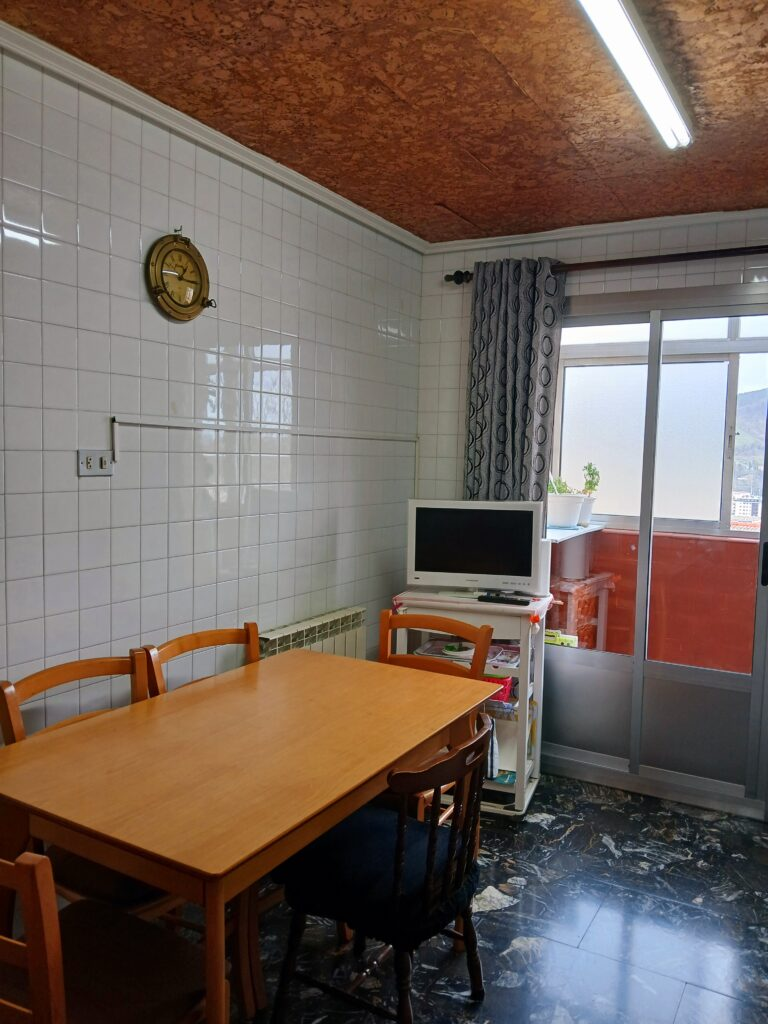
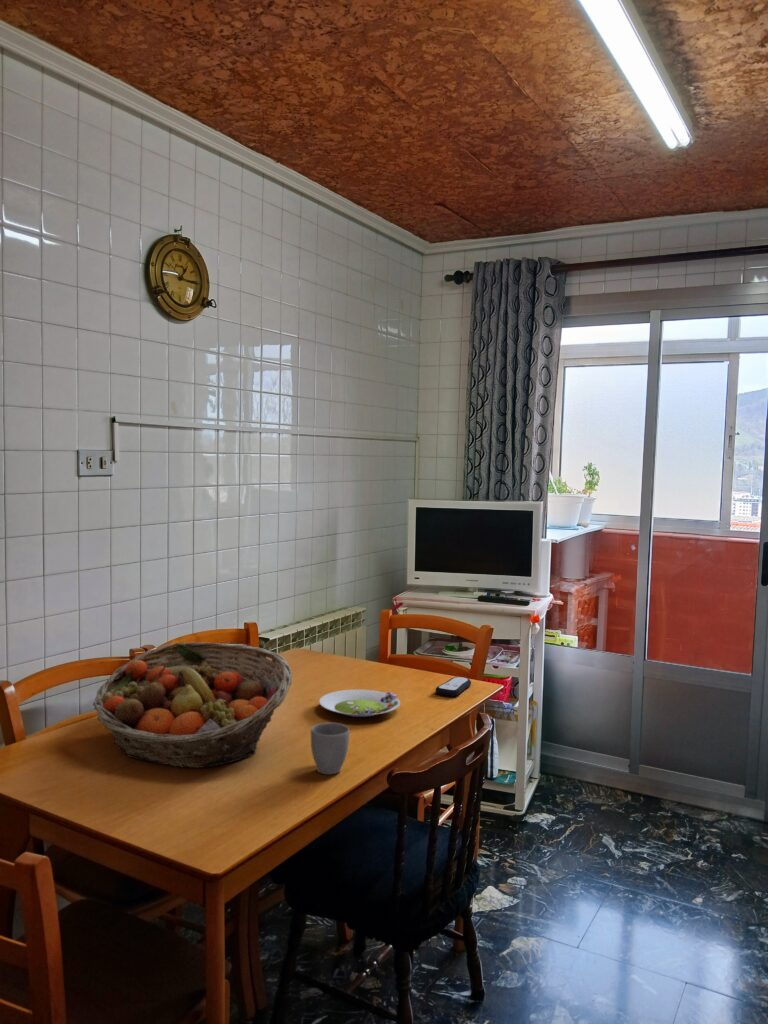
+ mug [310,721,350,775]
+ salad plate [318,689,401,718]
+ remote control [435,676,472,697]
+ fruit basket [92,641,293,769]
